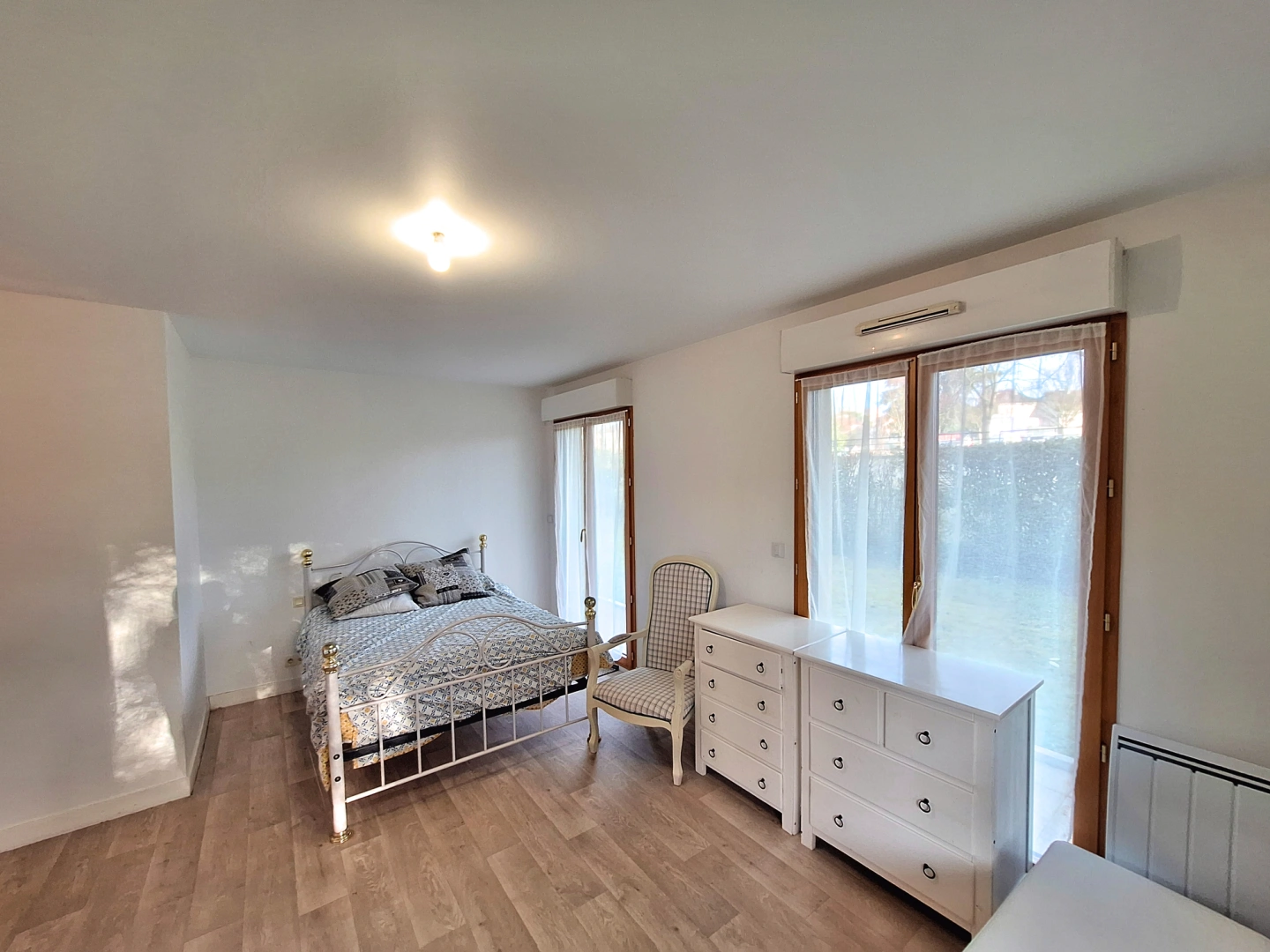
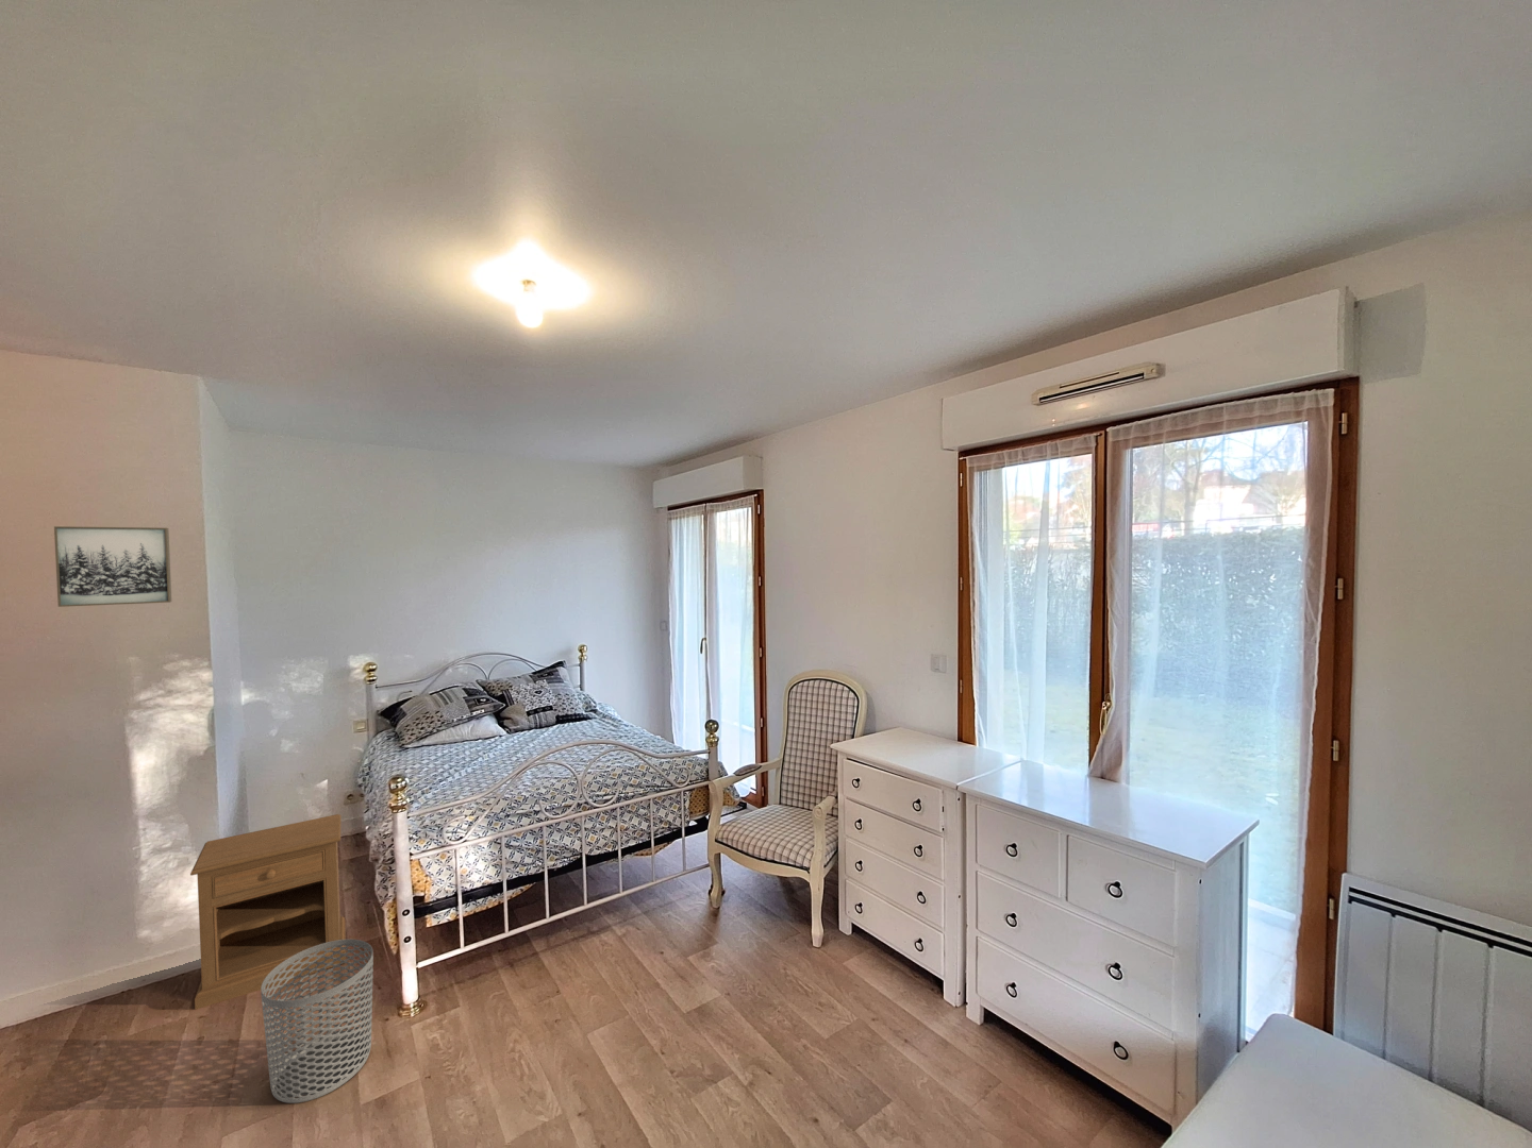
+ wall art [53,525,173,608]
+ waste bin [259,938,374,1105]
+ nightstand [189,813,347,1011]
